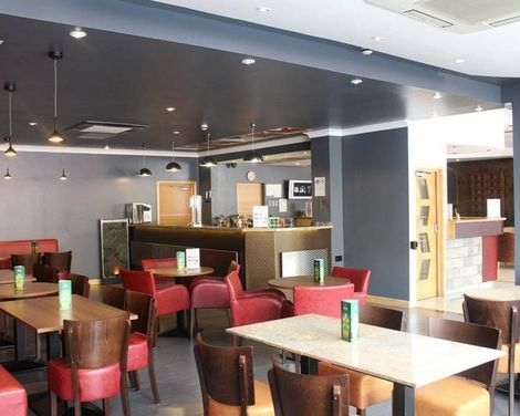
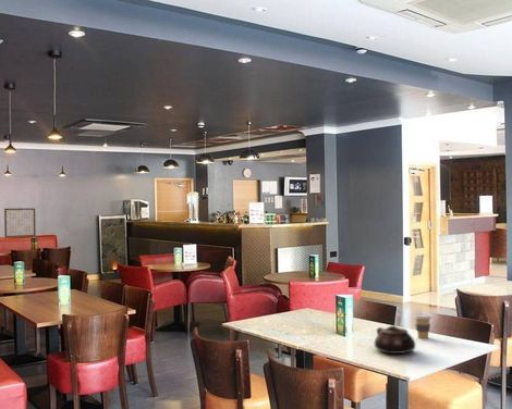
+ coffee cup [413,313,432,339]
+ teapot [374,324,417,355]
+ wall art [3,207,37,238]
